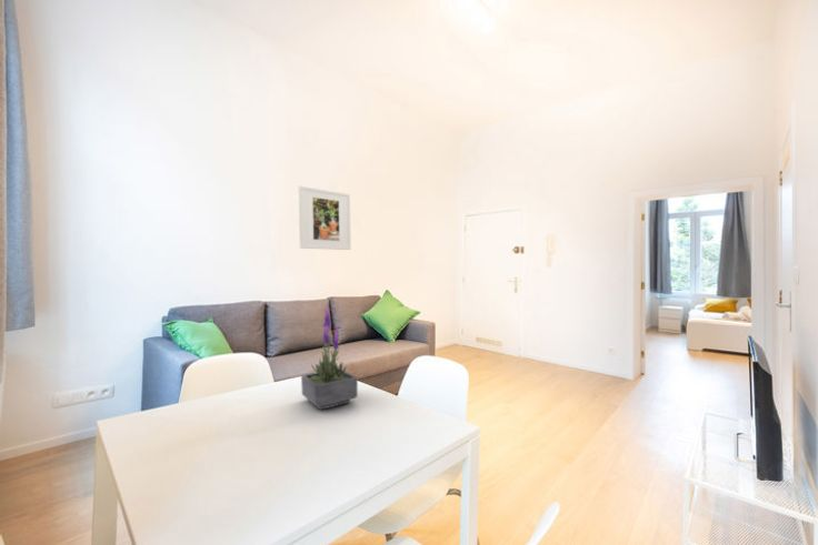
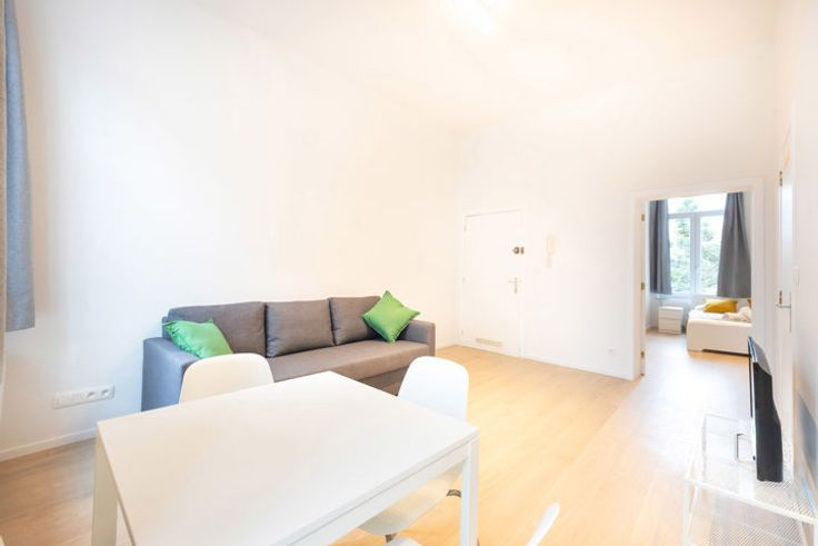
- potted plant [300,303,359,411]
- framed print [298,185,352,251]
